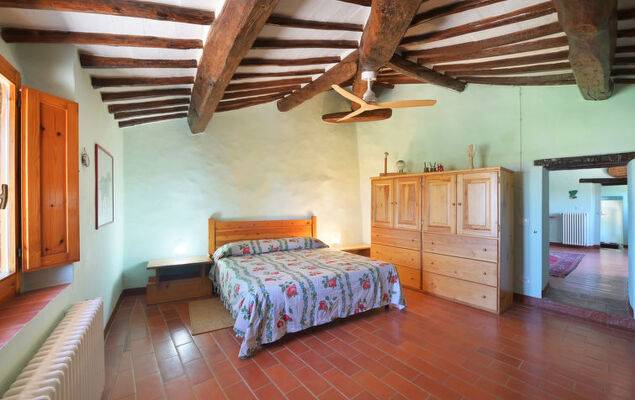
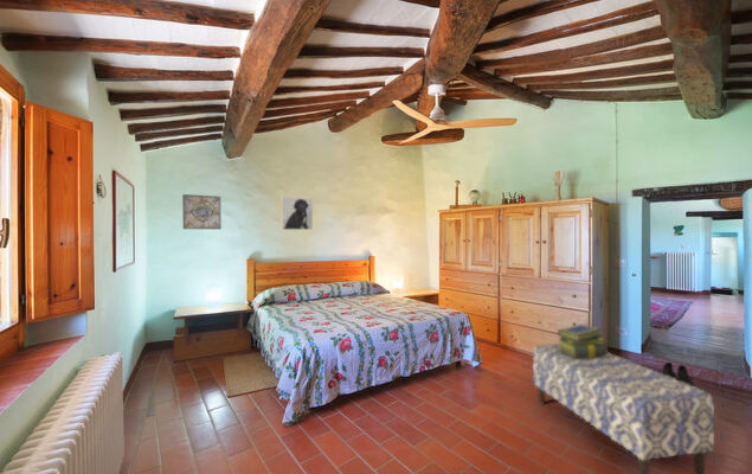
+ stack of books [557,324,609,359]
+ wall art [181,193,223,230]
+ boots [661,361,693,386]
+ bench [532,342,715,474]
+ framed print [279,196,314,231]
